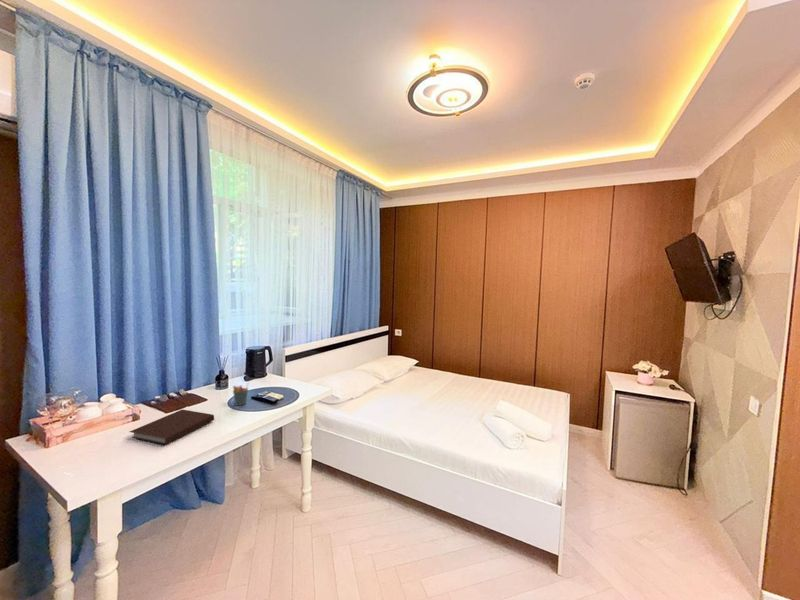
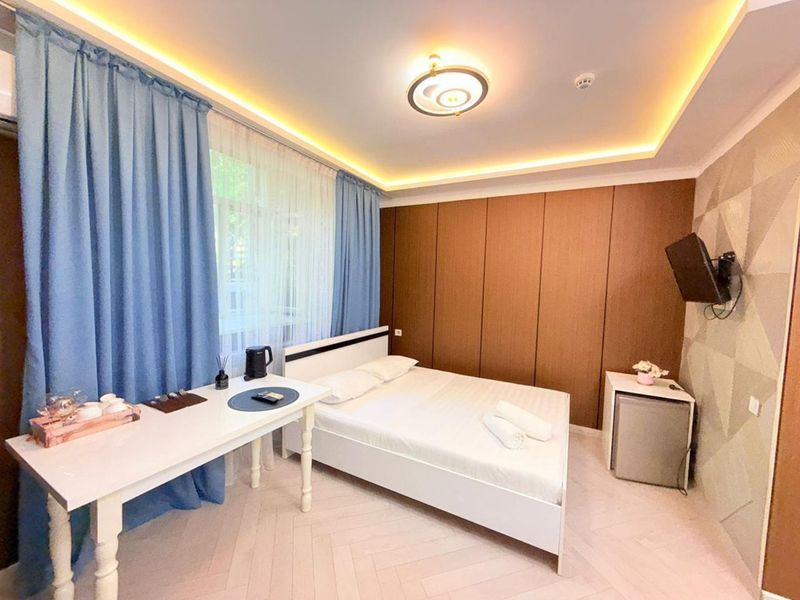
- pen holder [232,381,250,407]
- notebook [129,409,215,446]
